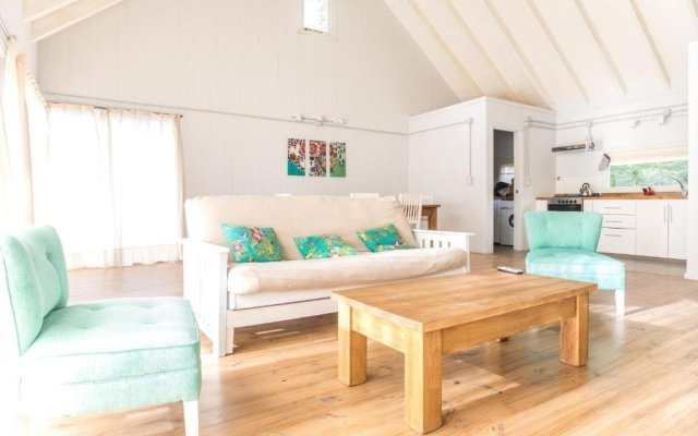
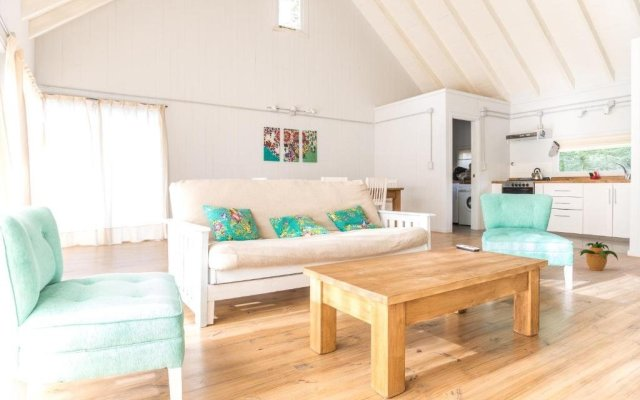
+ potted plant [579,241,619,271]
